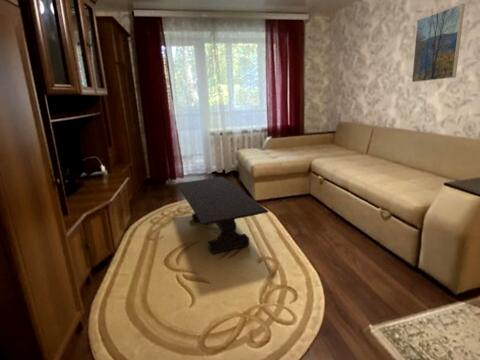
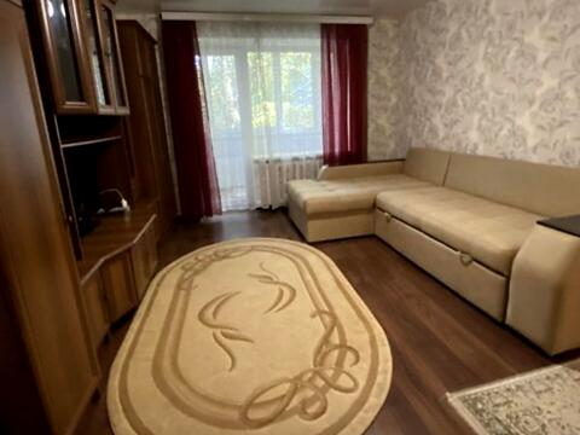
- coffee table [176,176,269,255]
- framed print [411,3,466,83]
